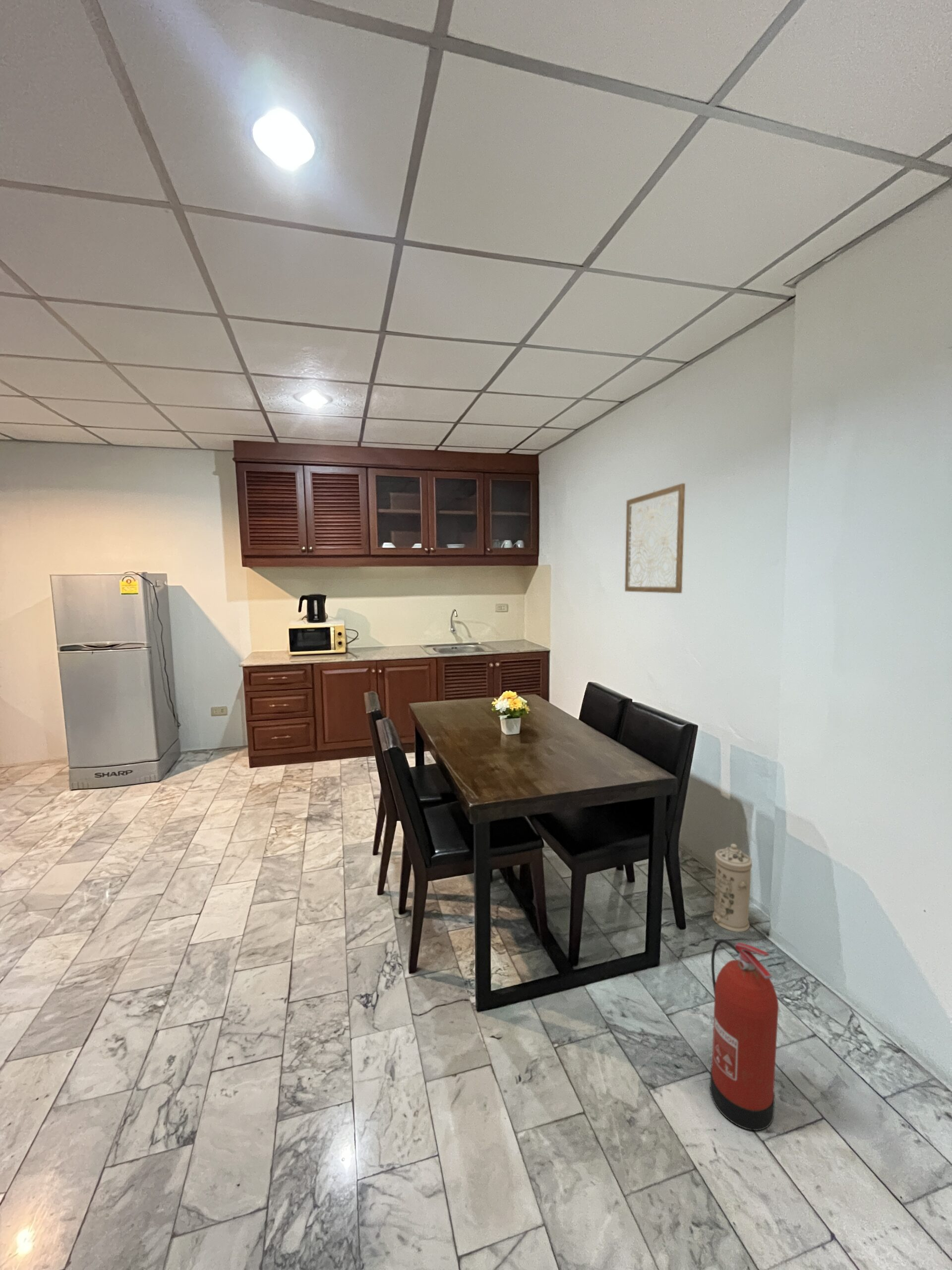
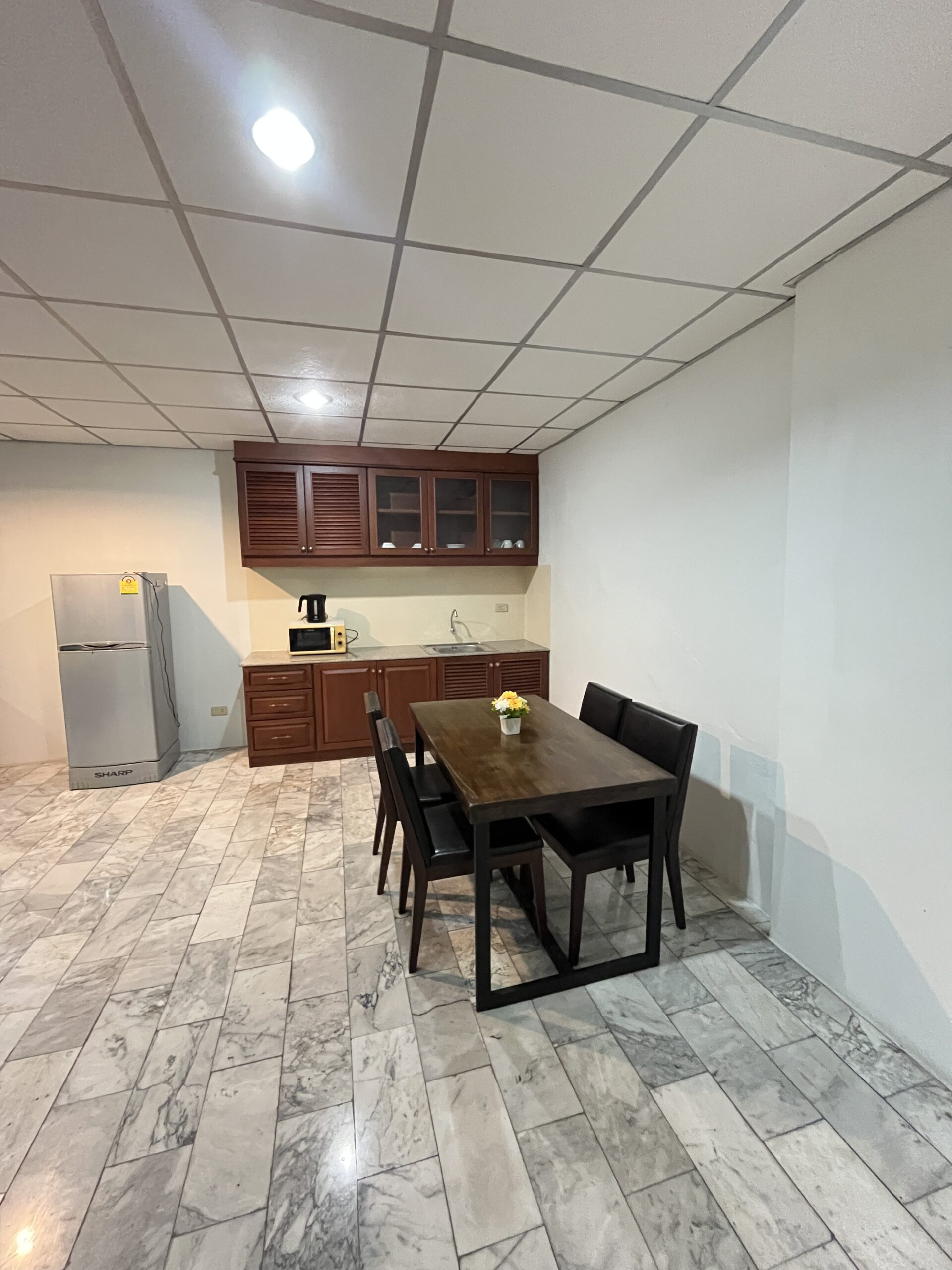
- fire extinguisher [710,939,779,1131]
- water filter [712,843,753,933]
- wall art [624,483,686,594]
